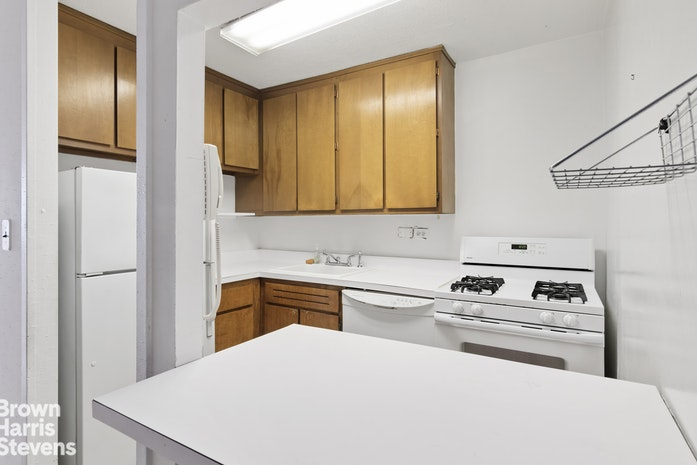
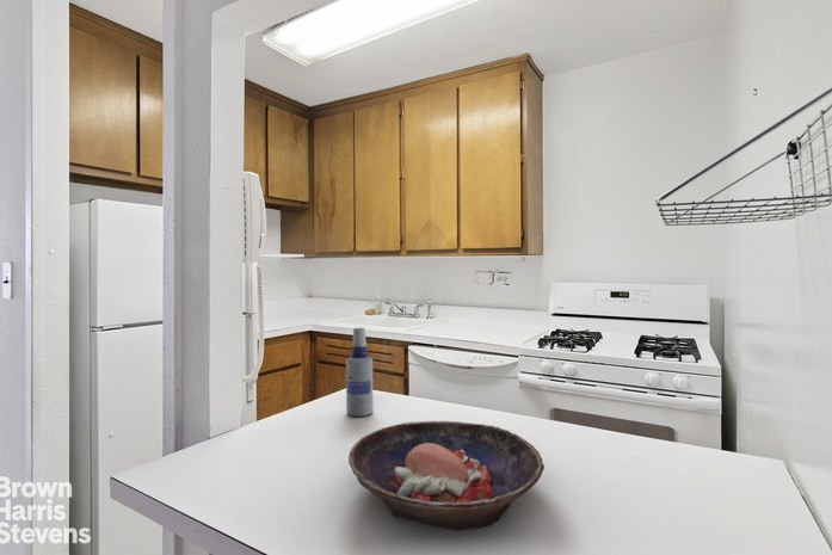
+ spray bottle [345,327,375,418]
+ bowl [347,420,546,530]
